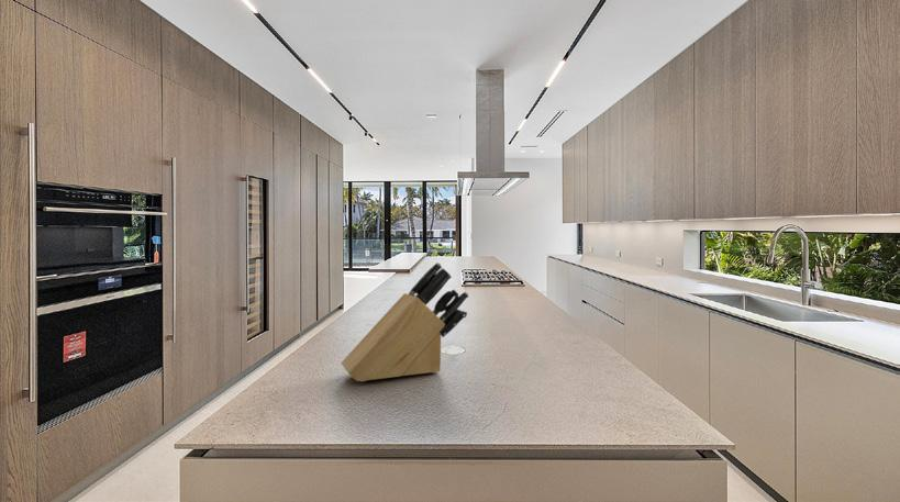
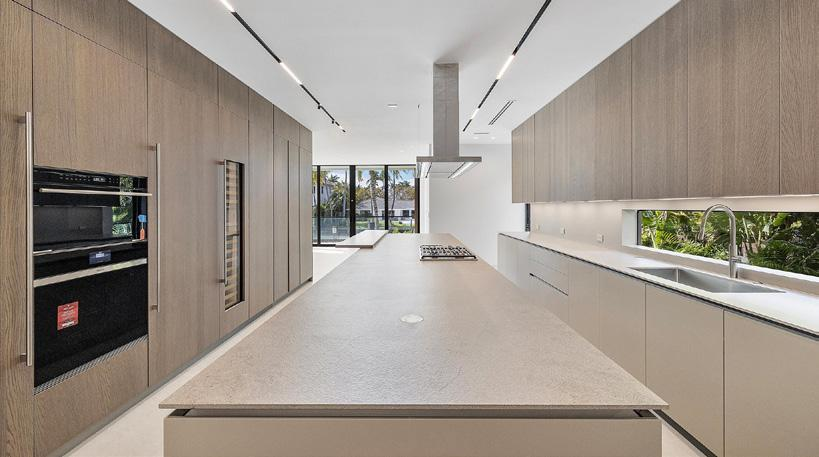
- knife block [341,261,469,382]
